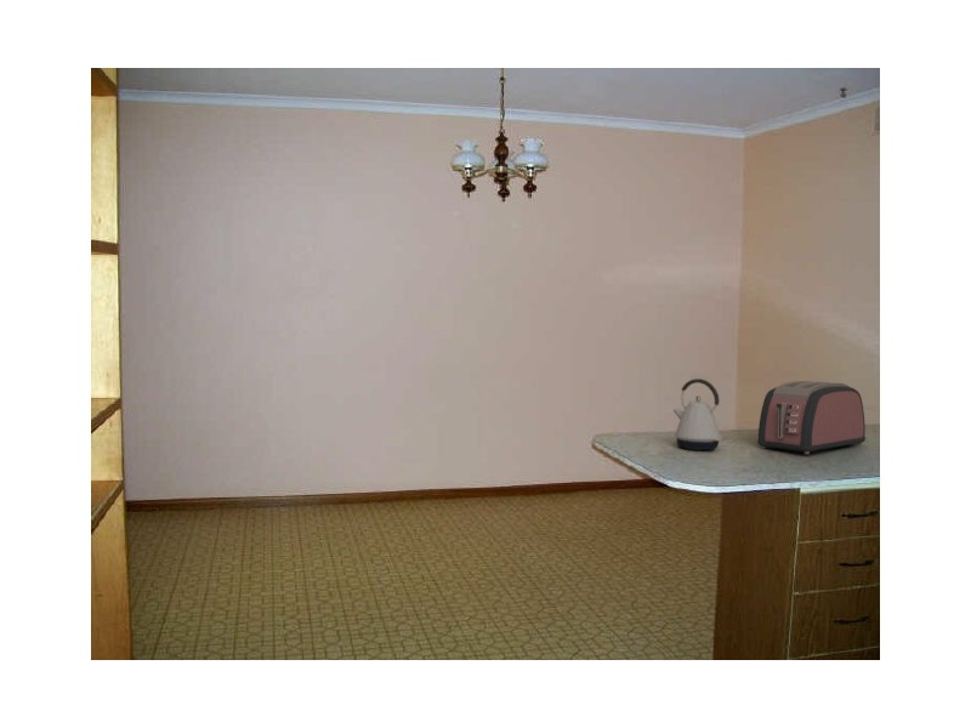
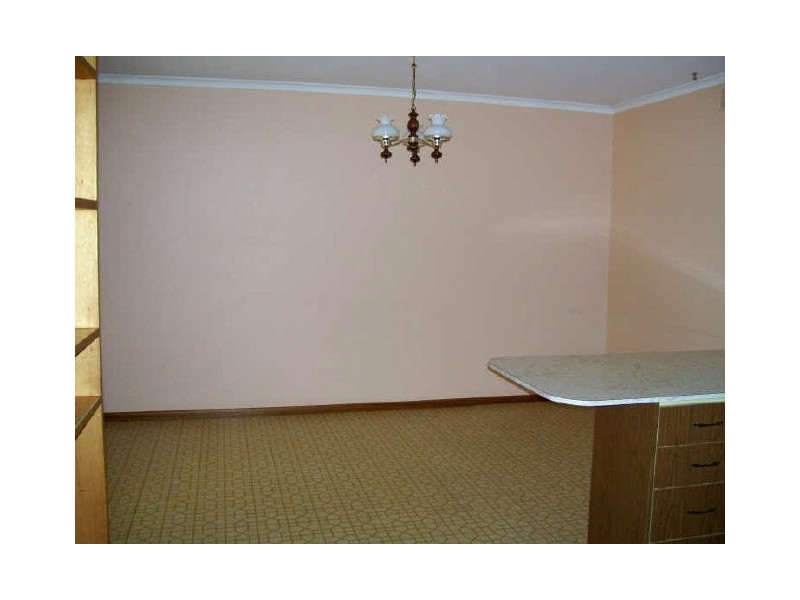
- toaster [756,380,867,455]
- kettle [672,377,723,451]
